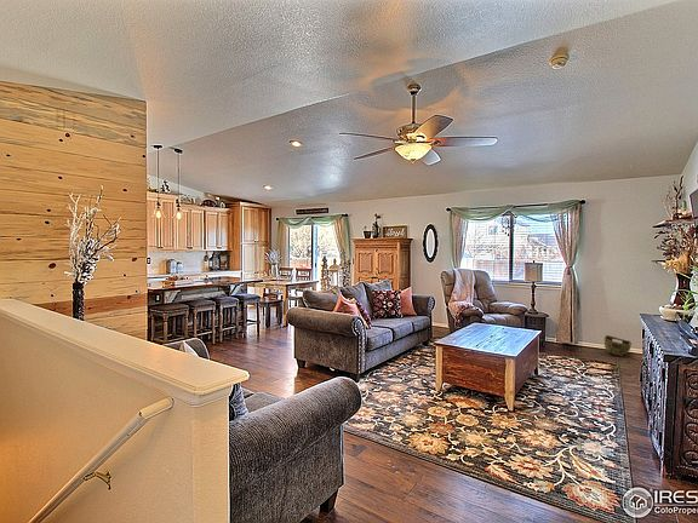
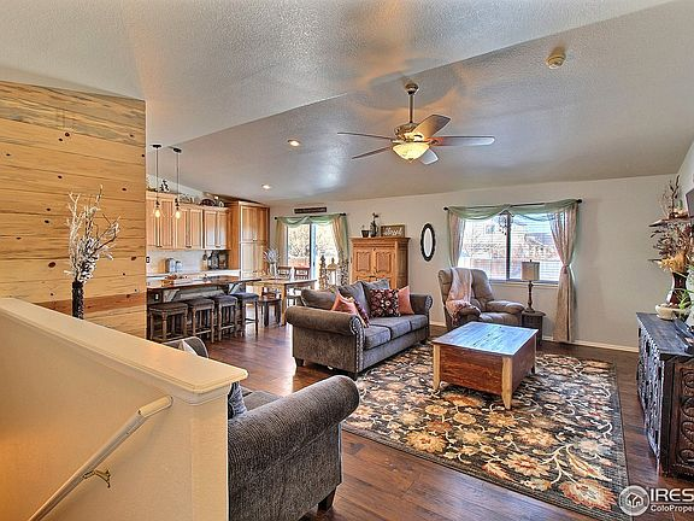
- woven basket [603,334,633,357]
